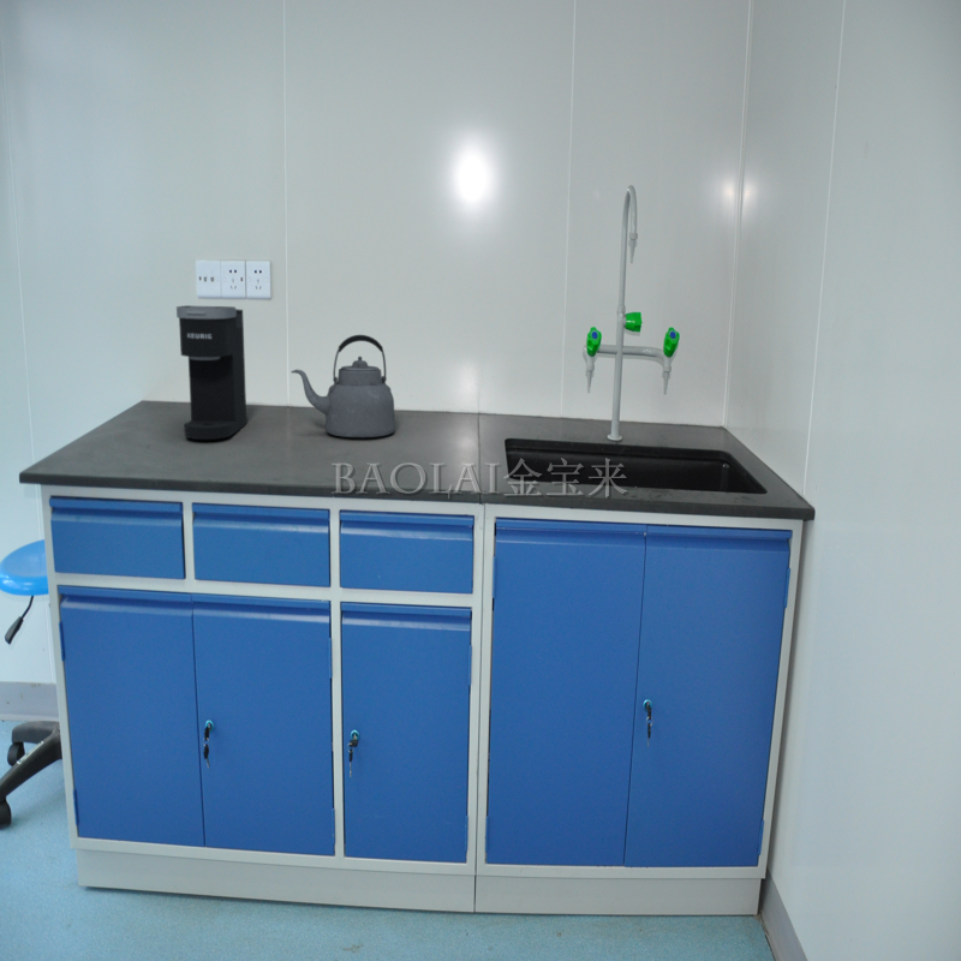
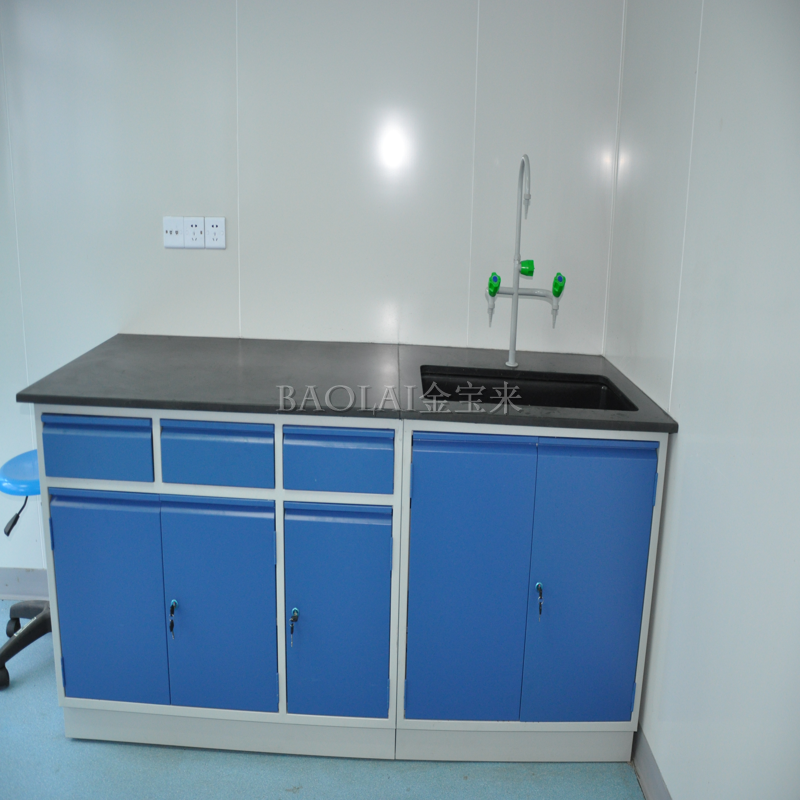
- coffee maker [175,304,247,441]
- kettle [290,334,395,438]
